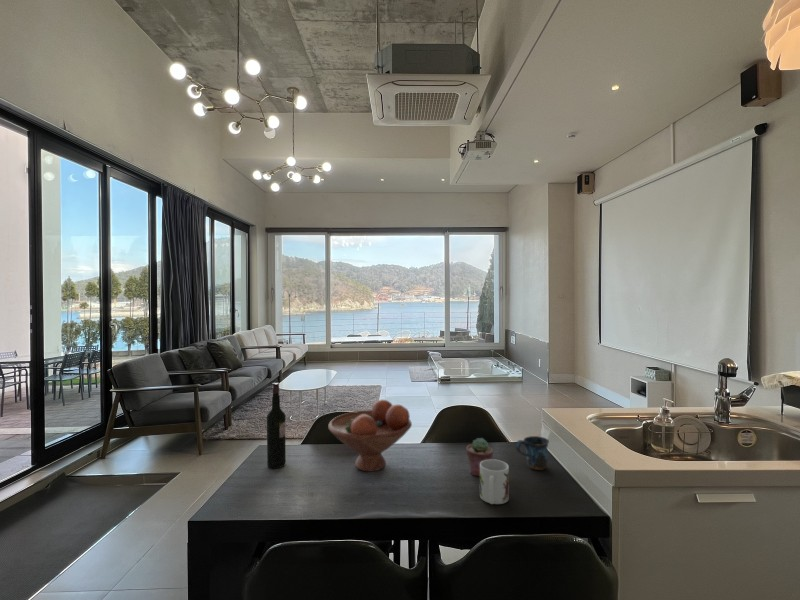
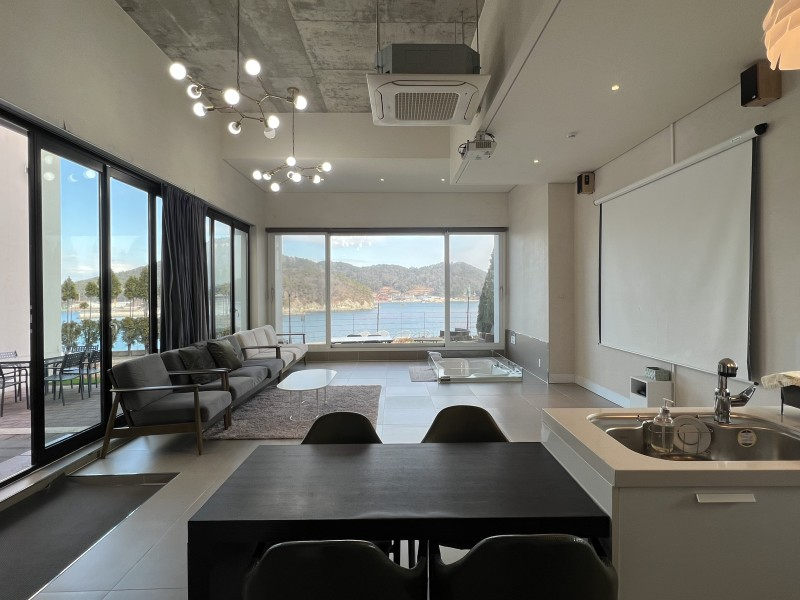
- potted succulent [465,437,494,477]
- mug [514,435,550,471]
- fruit bowl [327,398,413,473]
- mug [479,458,510,505]
- wine bottle [266,382,287,469]
